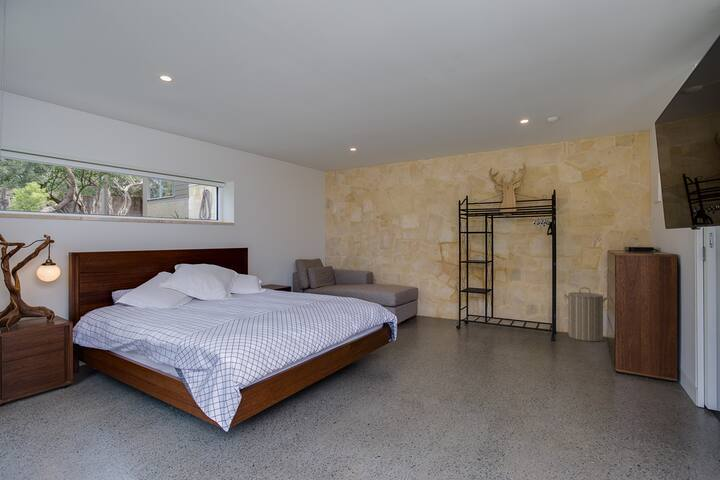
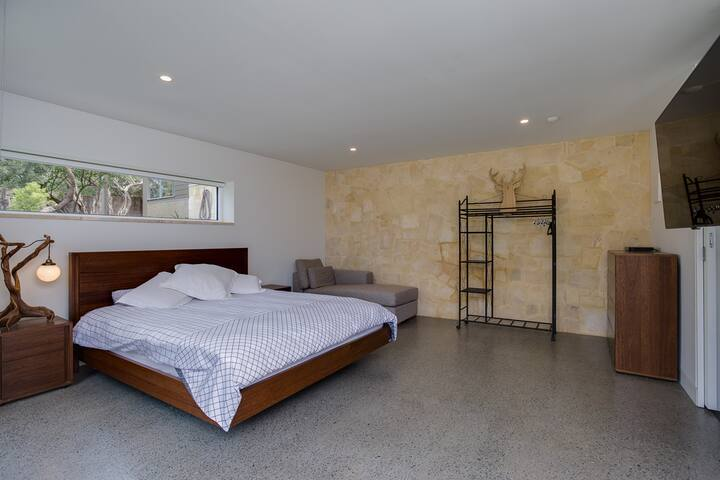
- laundry hamper [563,286,608,343]
